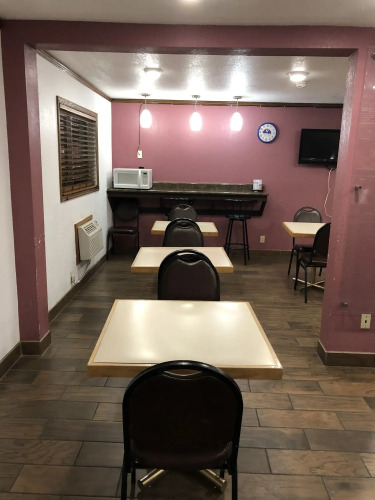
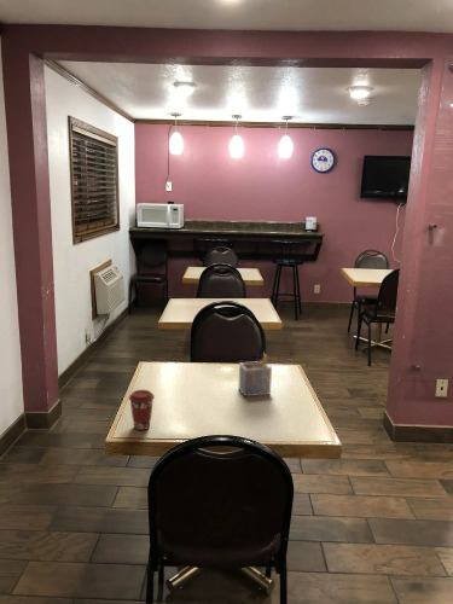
+ napkin holder [238,352,273,399]
+ coffee cup [128,389,156,431]
